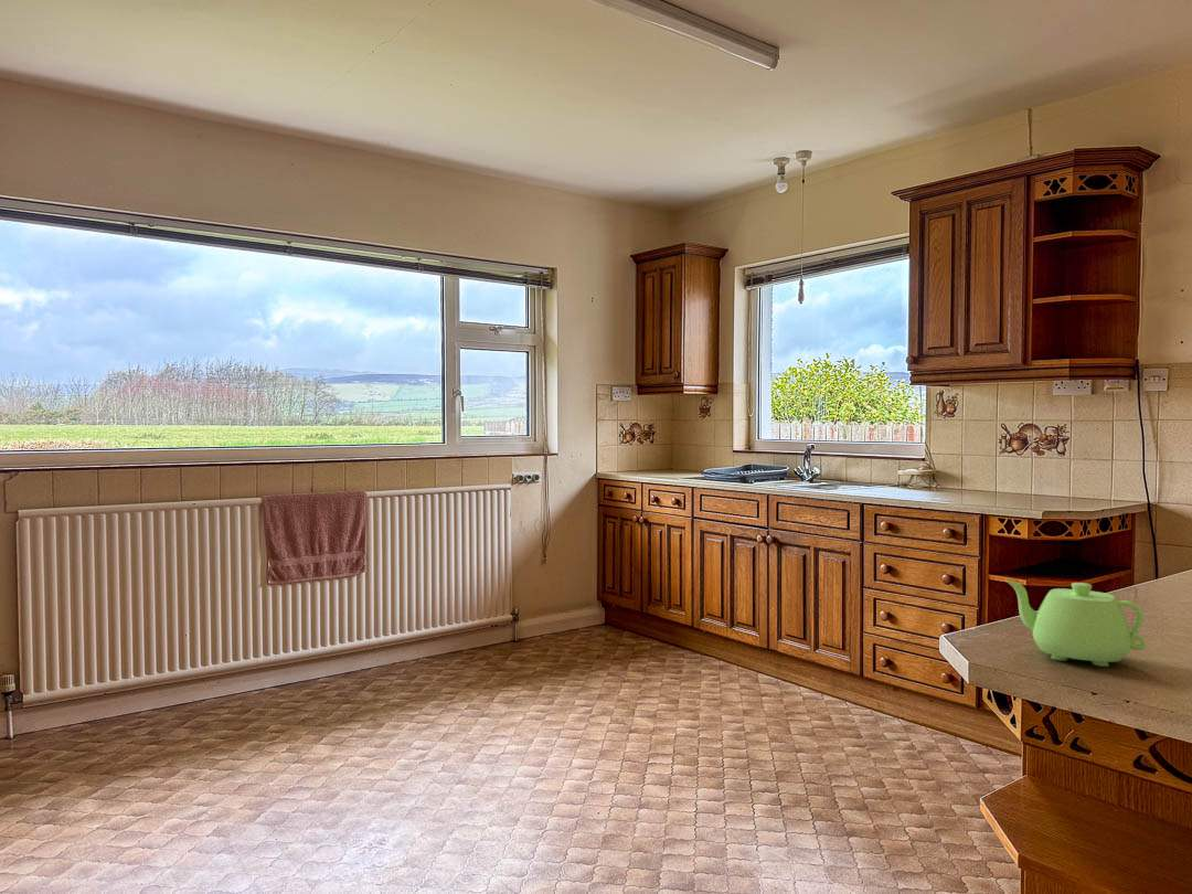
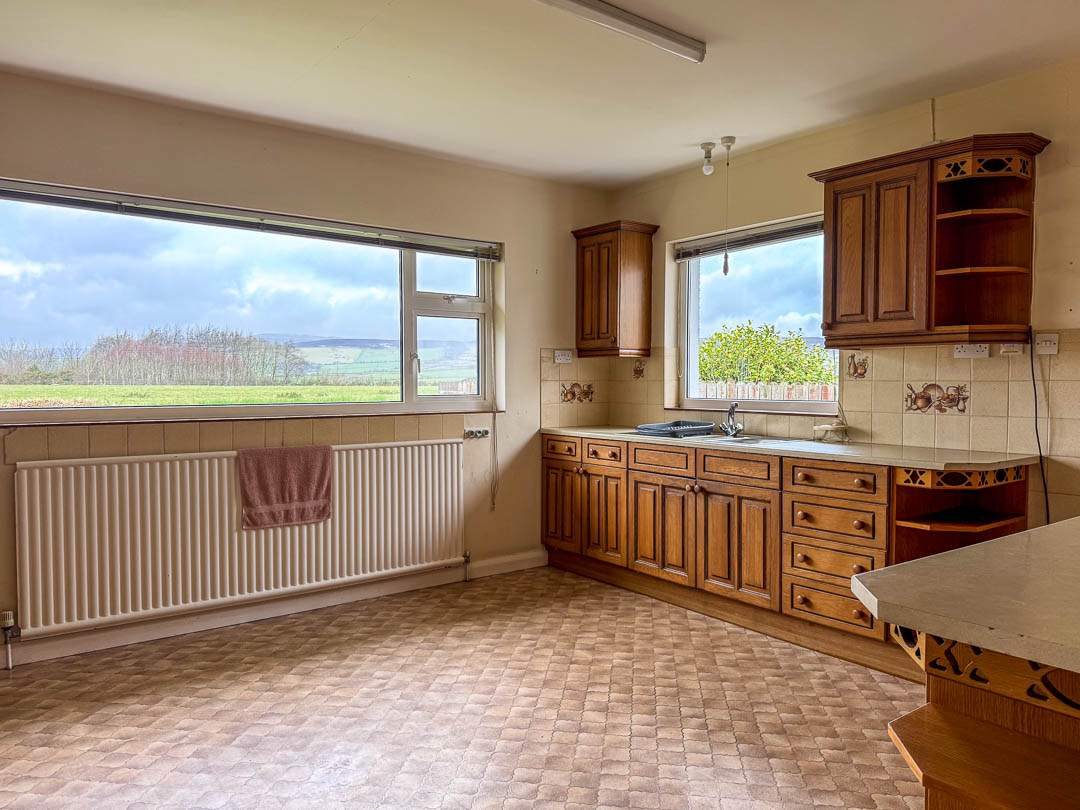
- teapot [1004,579,1148,668]
